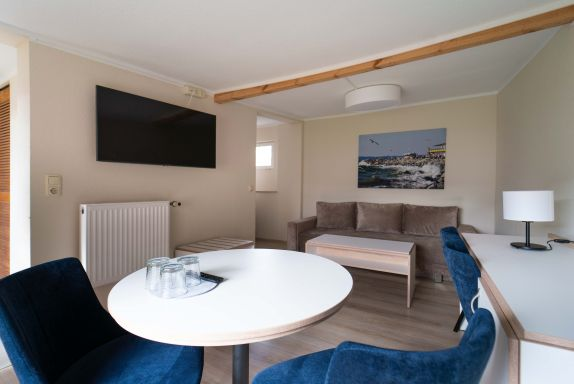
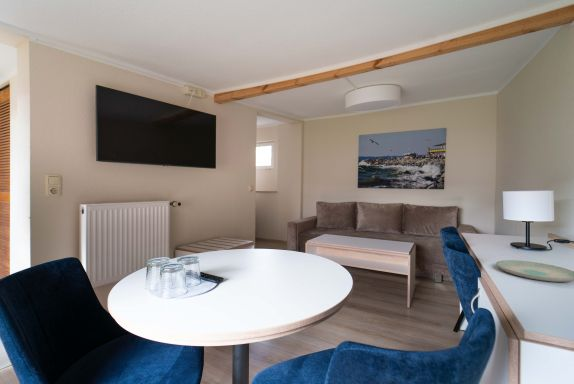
+ plate [495,259,574,283]
